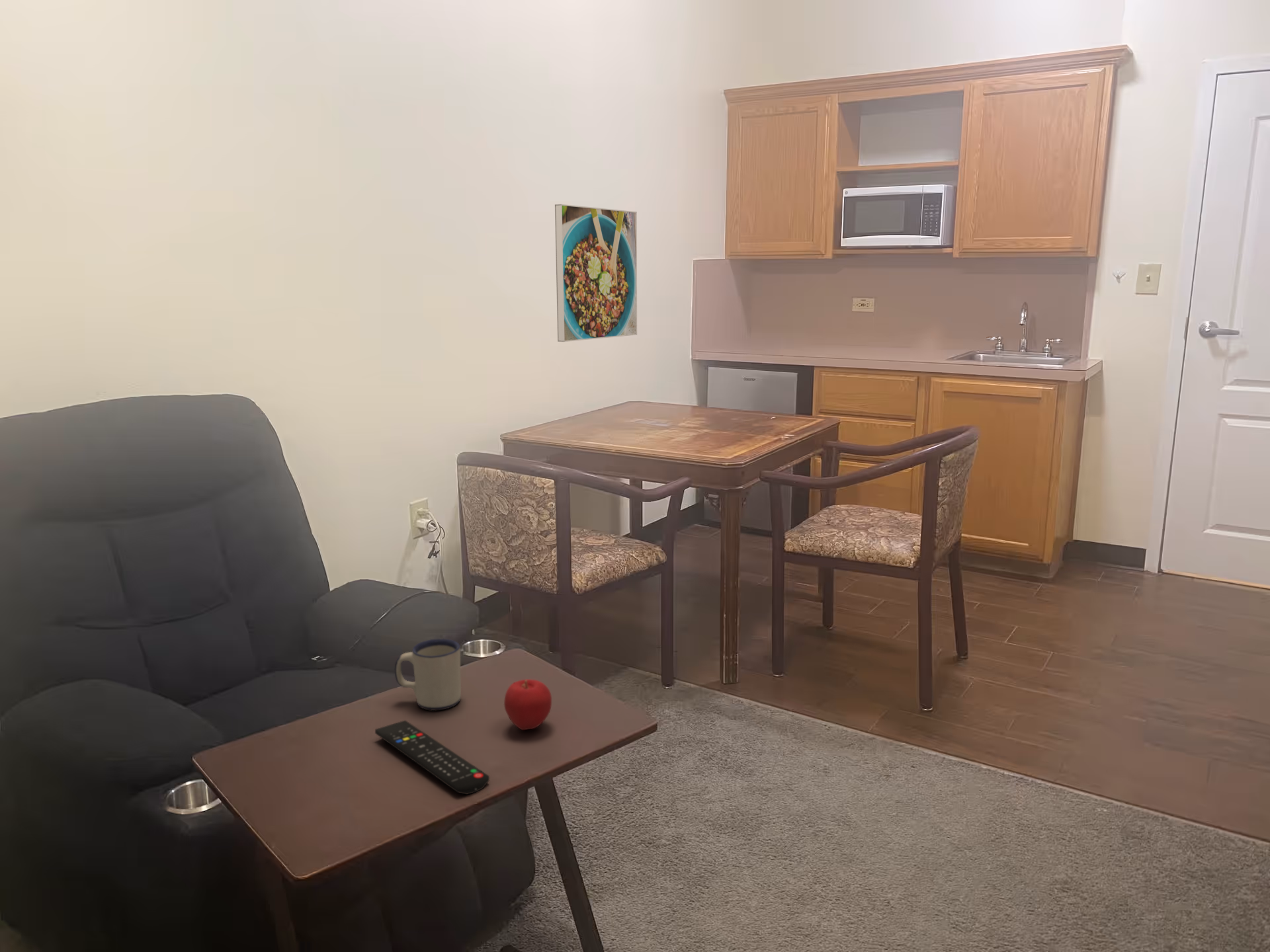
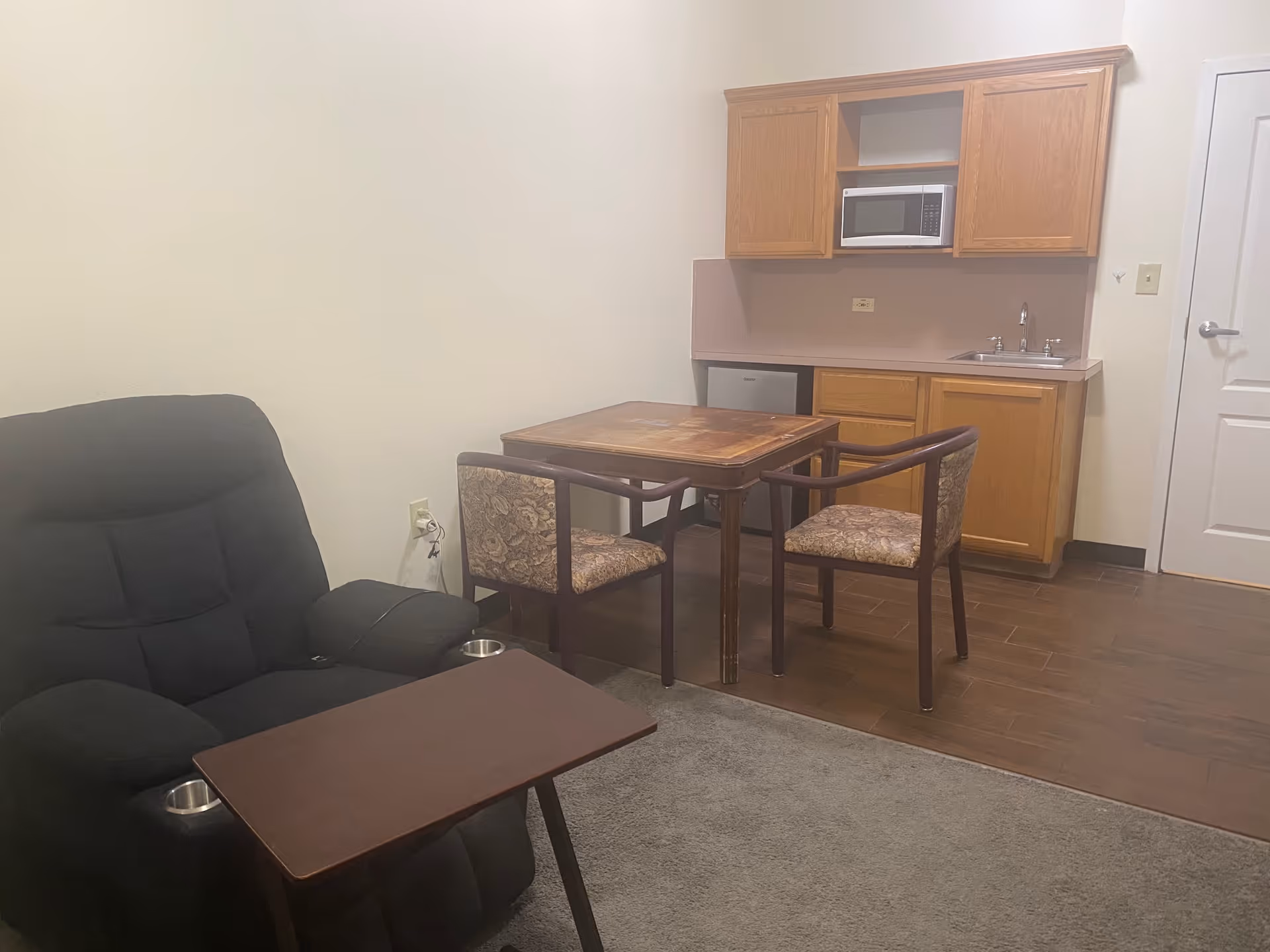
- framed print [554,204,638,342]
- mug [394,638,462,711]
- apple [503,679,552,731]
- remote control [374,719,490,795]
